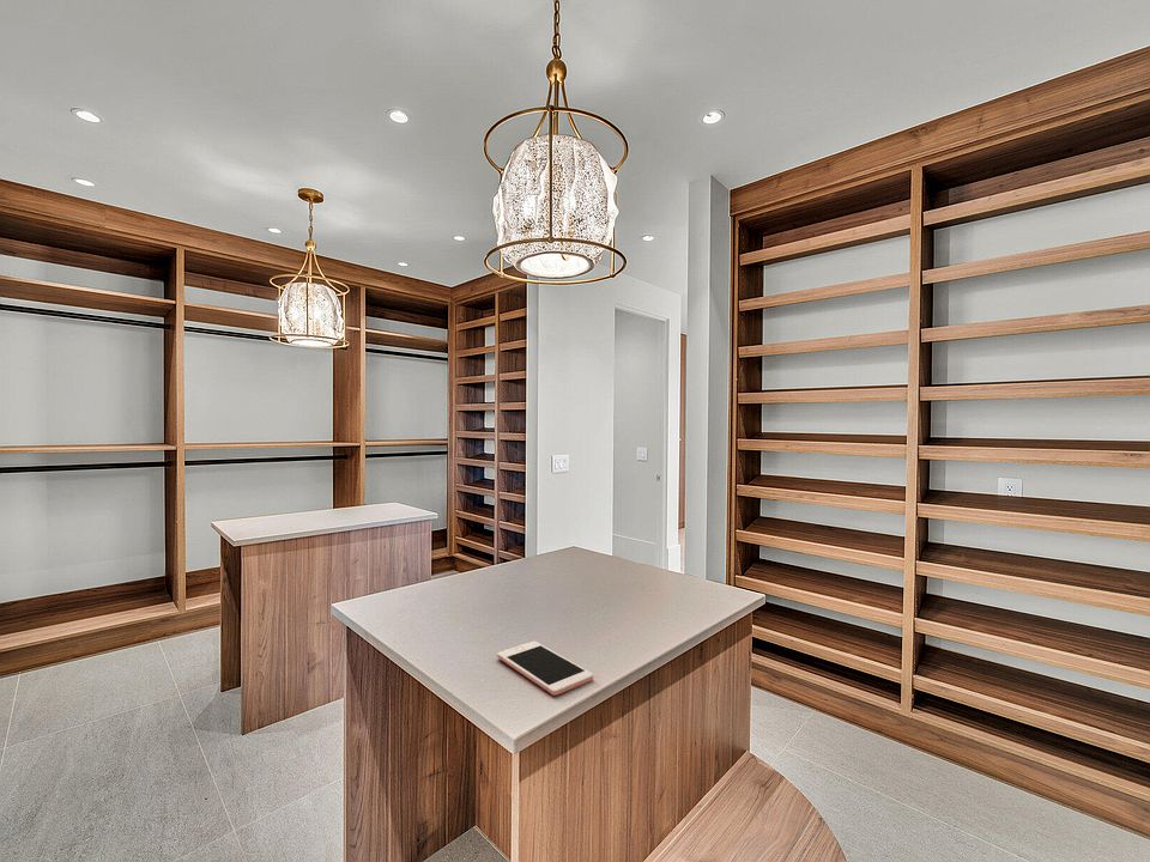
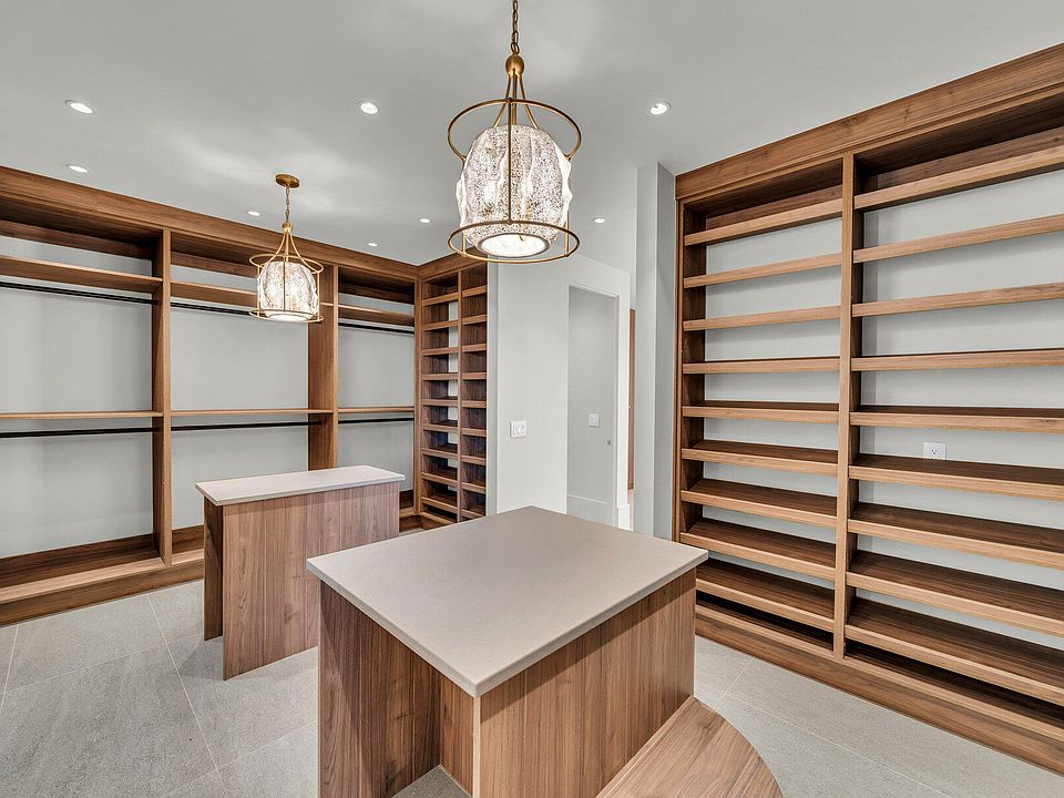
- cell phone [496,641,594,697]
